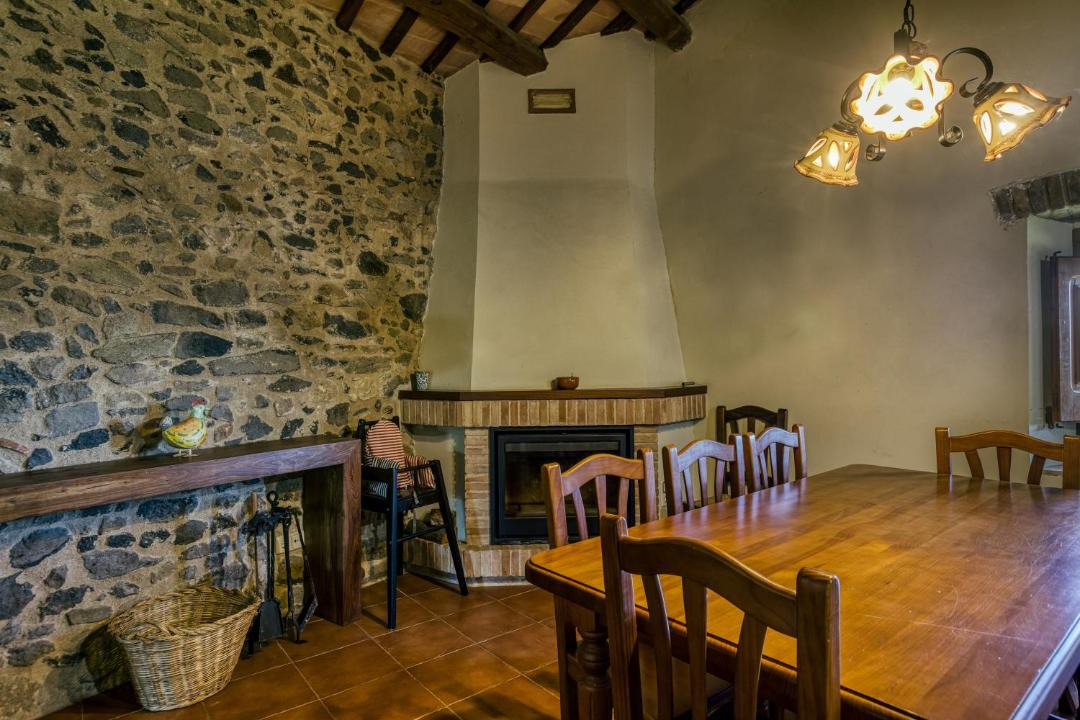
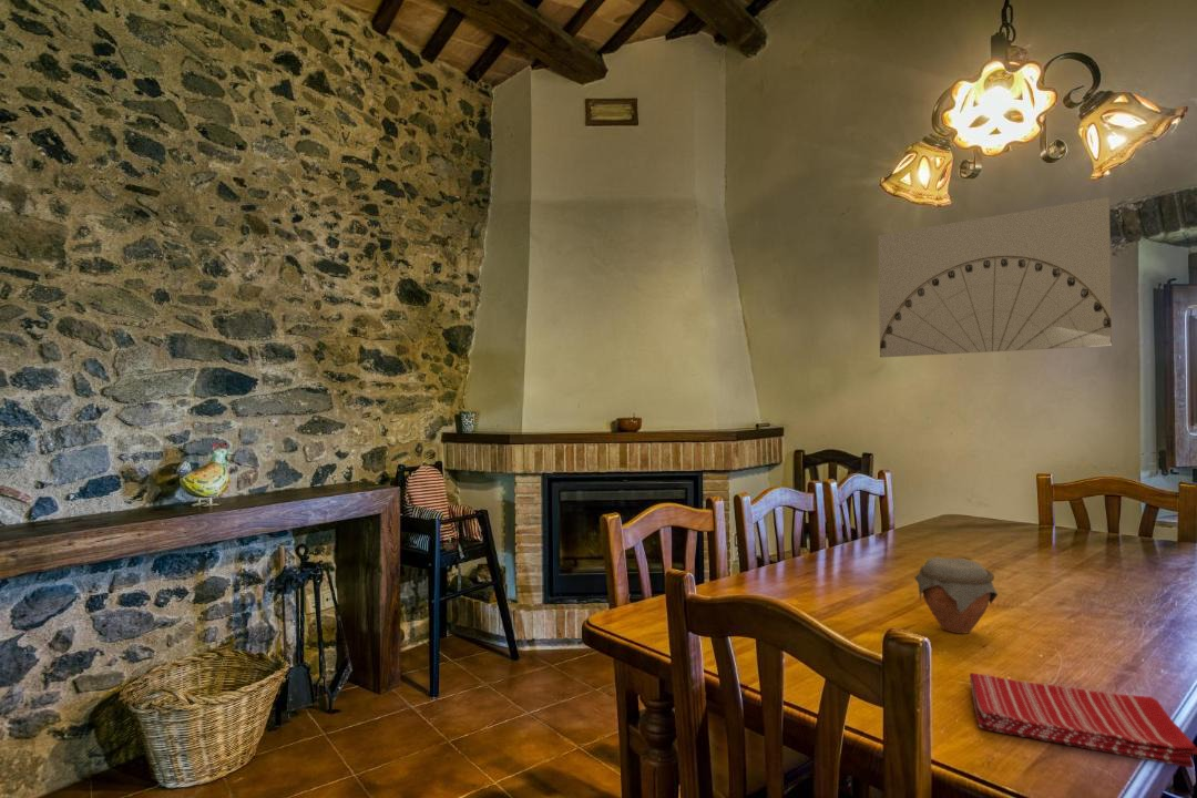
+ dish towel [969,672,1197,769]
+ wall art [877,196,1113,358]
+ jar [913,555,999,635]
